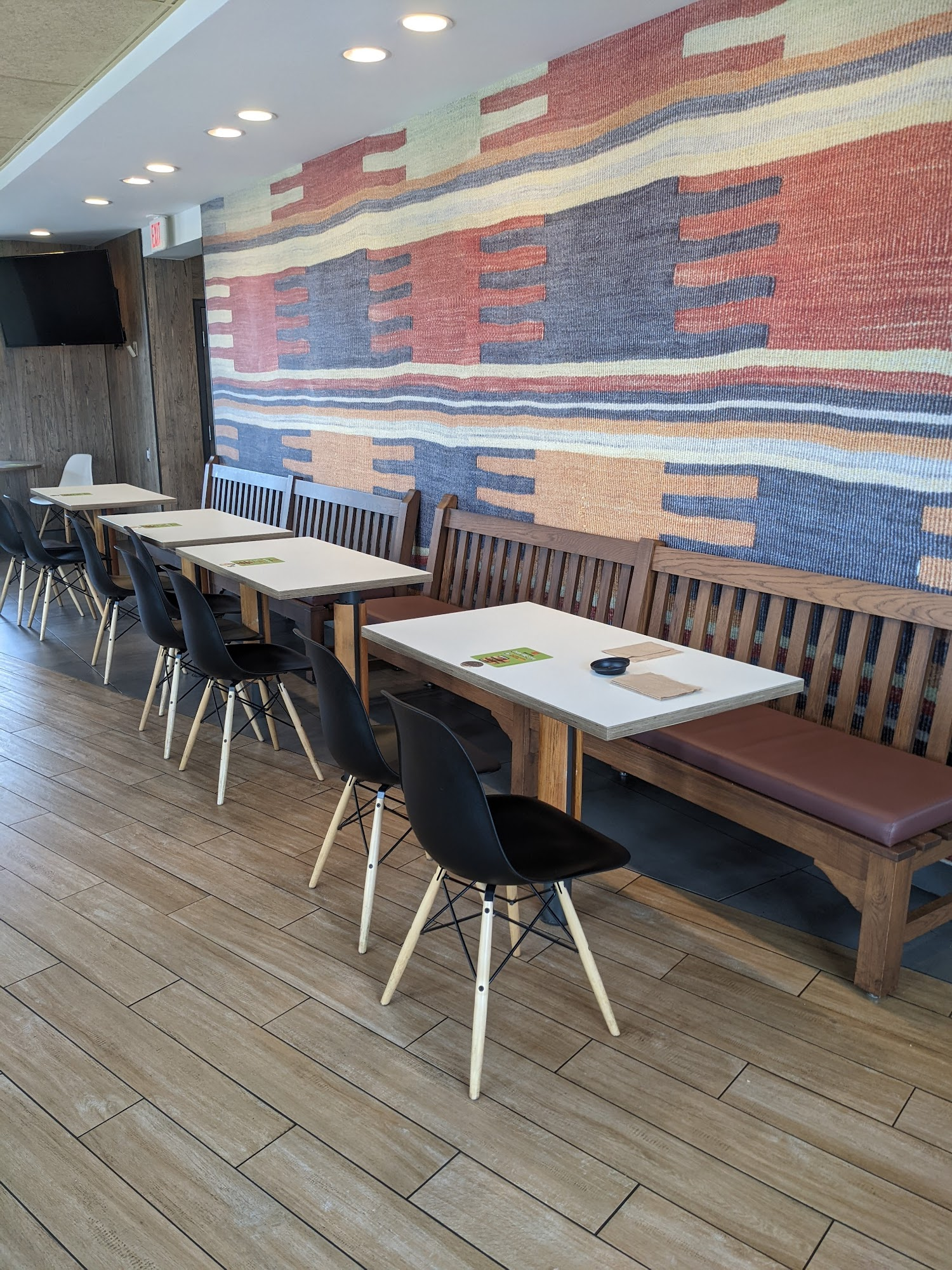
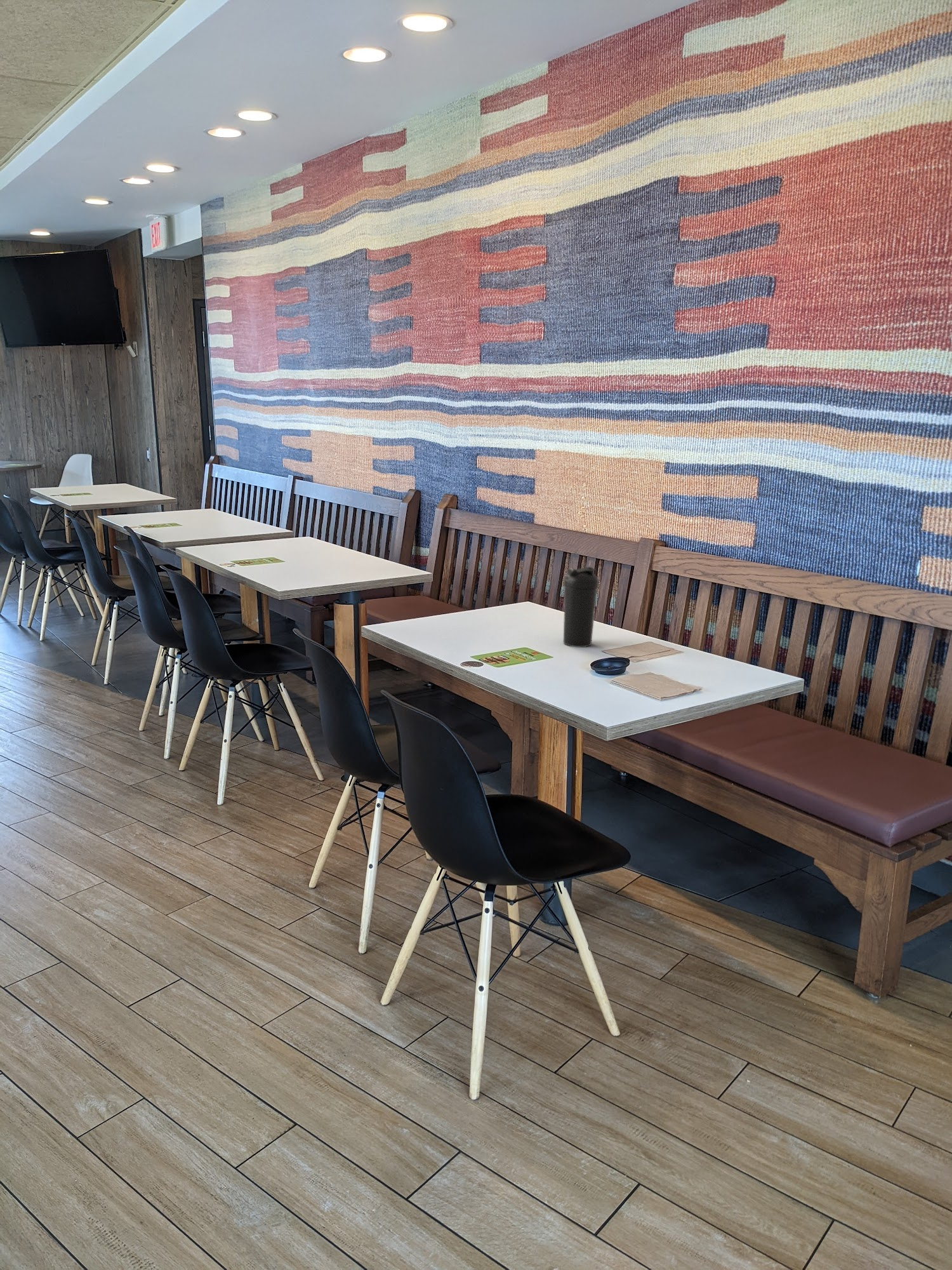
+ water bottle [563,566,599,648]
